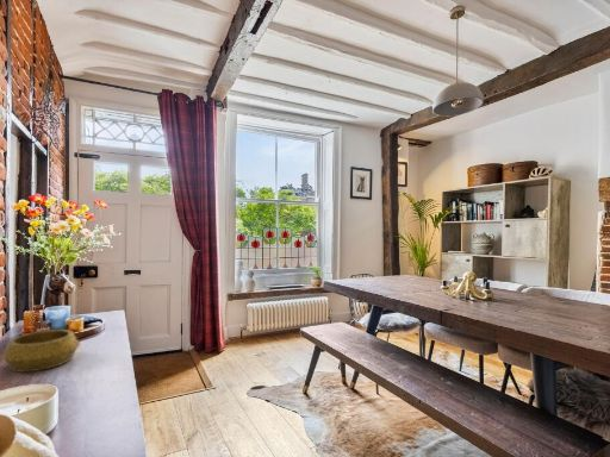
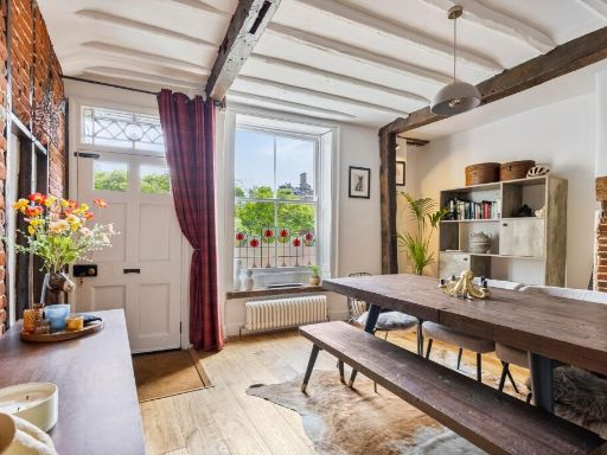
- decorative bowl [0,328,80,374]
